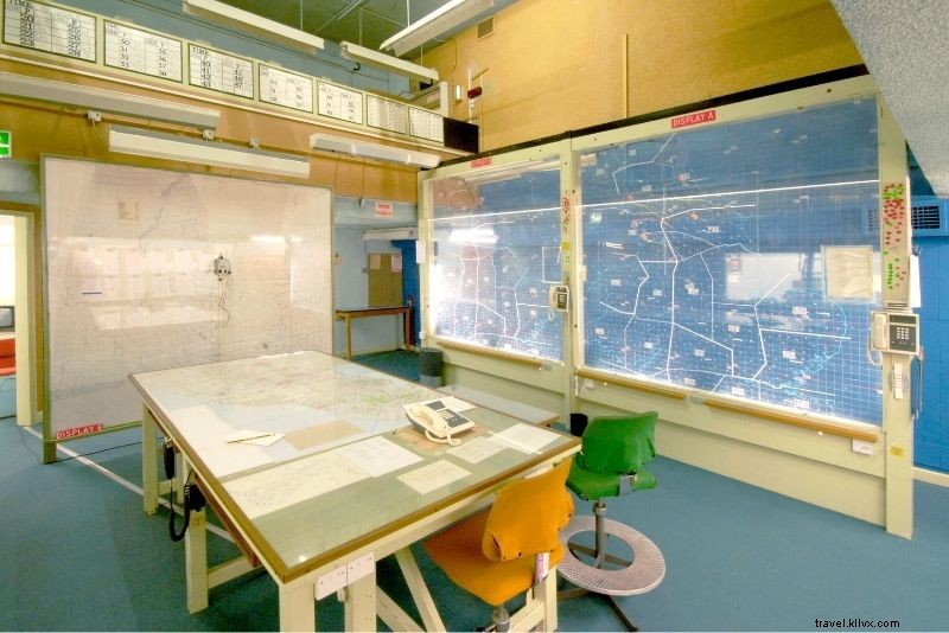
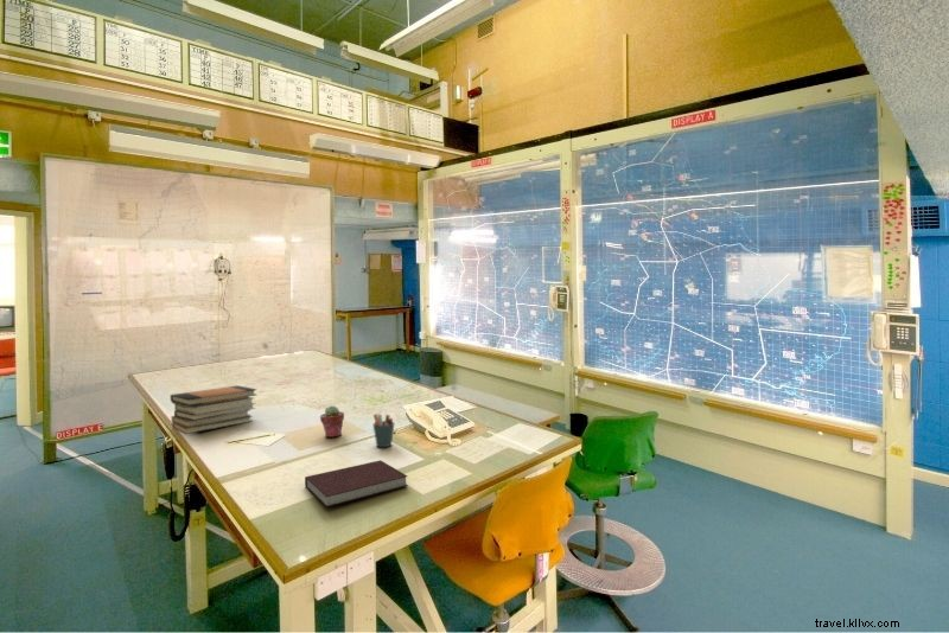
+ book stack [170,384,257,435]
+ pen holder [372,413,395,448]
+ notebook [304,459,409,509]
+ potted succulent [319,404,345,439]
